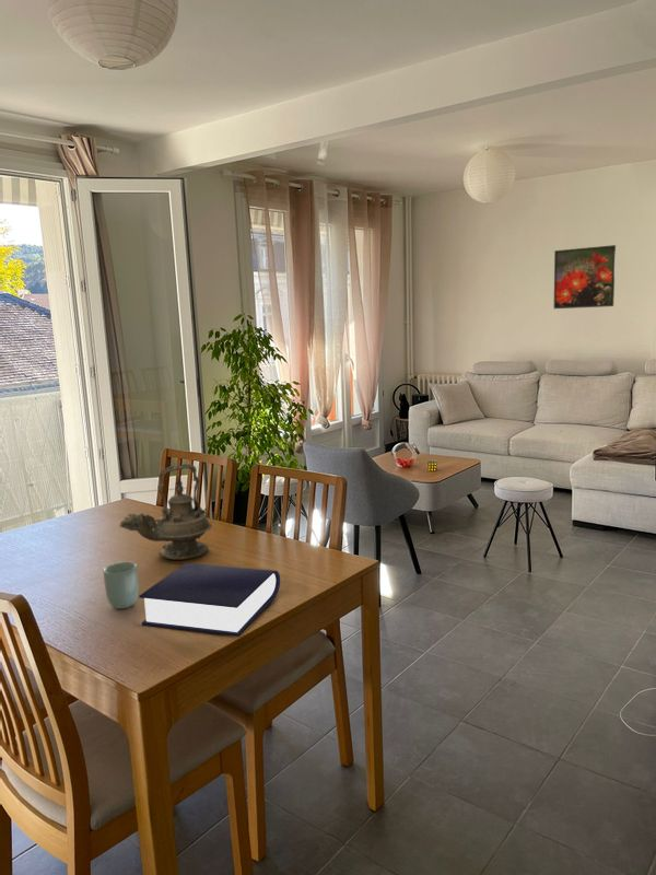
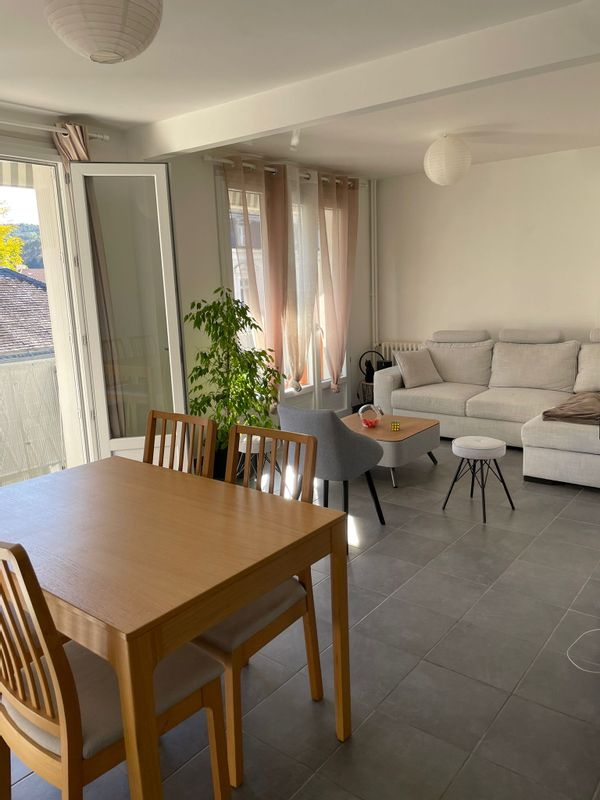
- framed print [552,244,617,310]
- cup [103,561,140,609]
- book [138,562,281,638]
- teapot [118,463,213,561]
